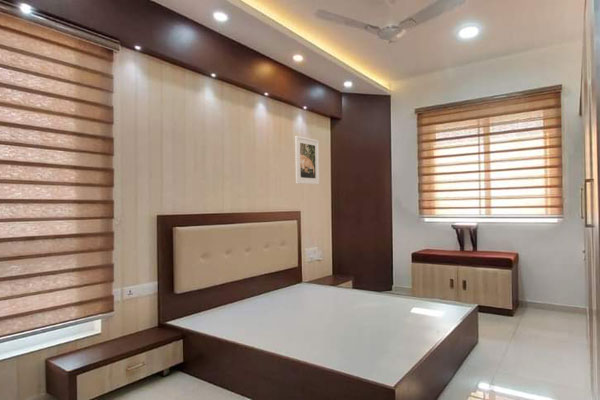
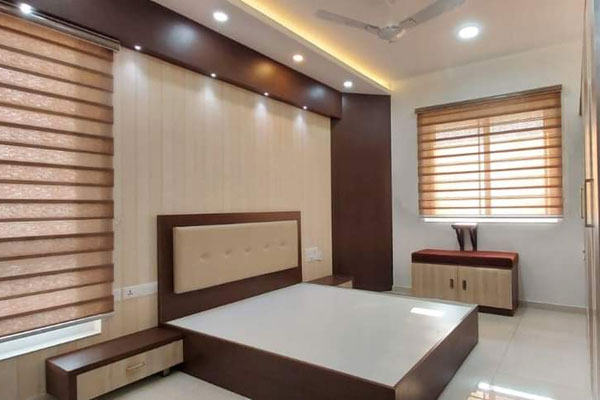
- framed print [294,135,320,185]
